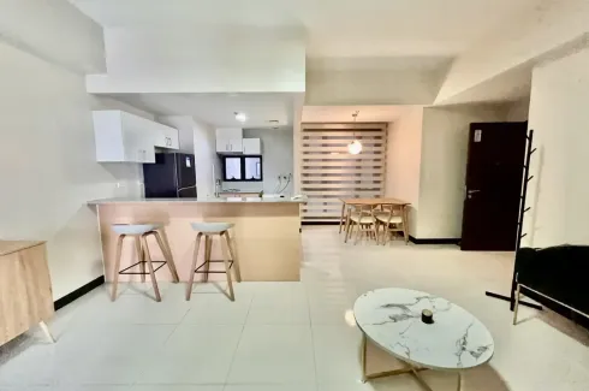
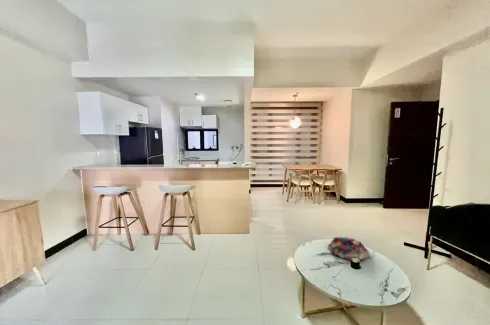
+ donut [327,236,371,261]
